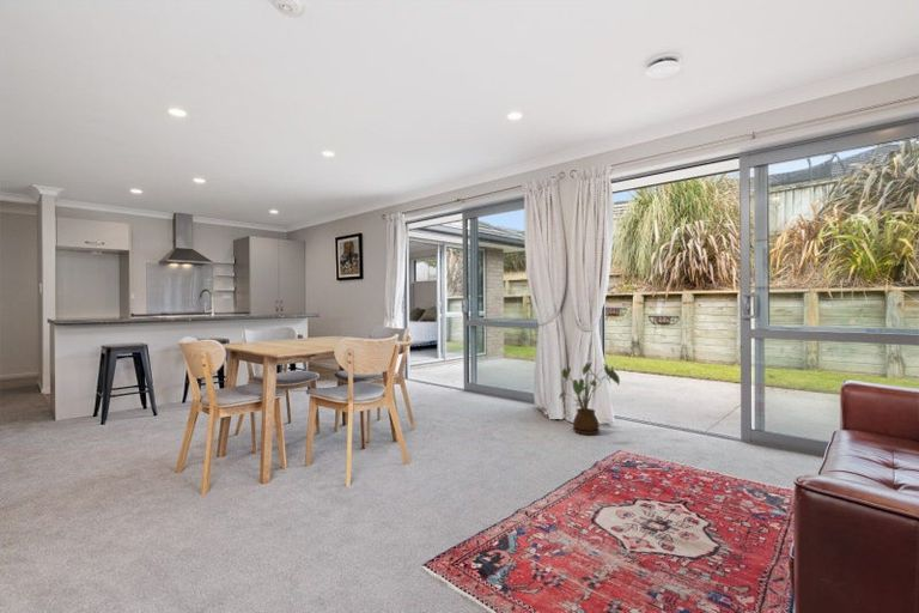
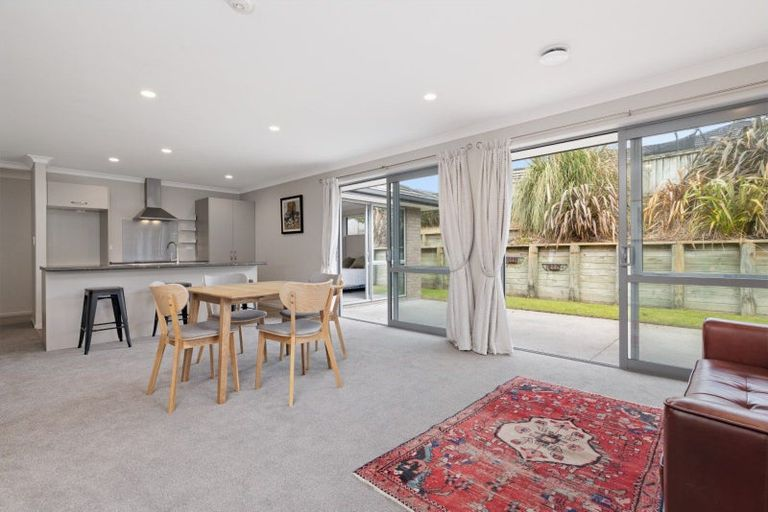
- house plant [558,362,621,436]
